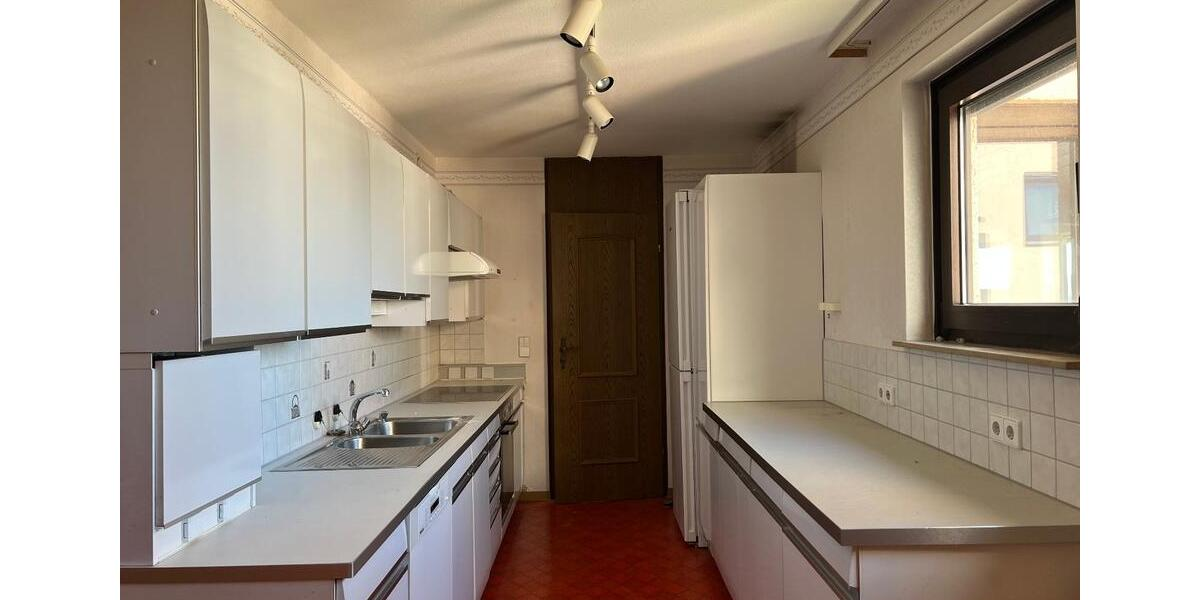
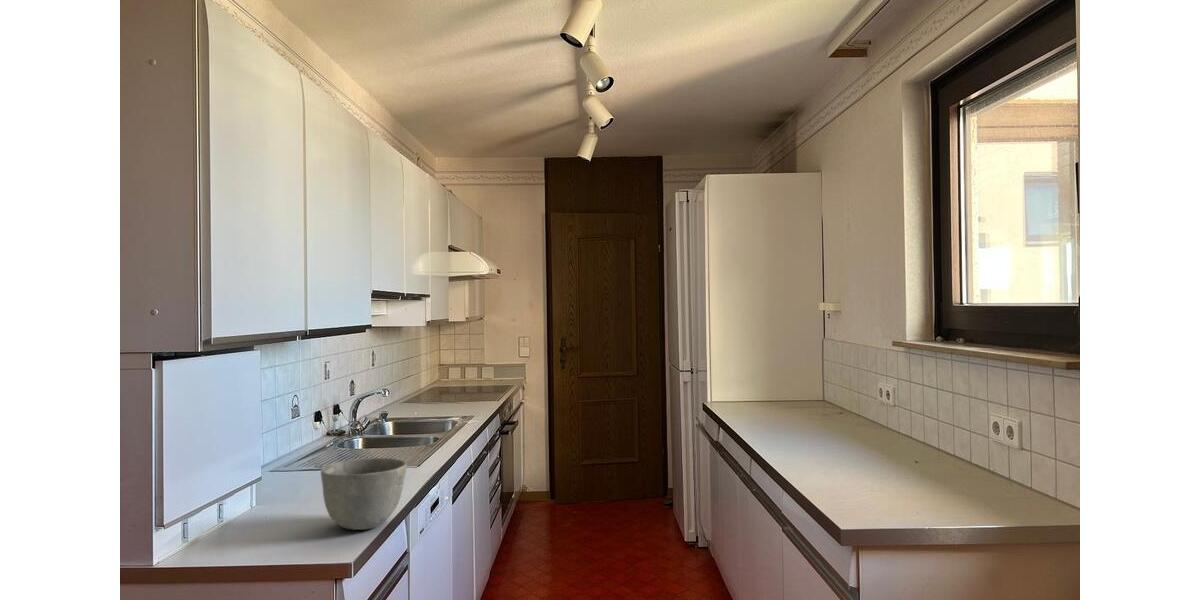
+ bowl [320,457,408,531]
